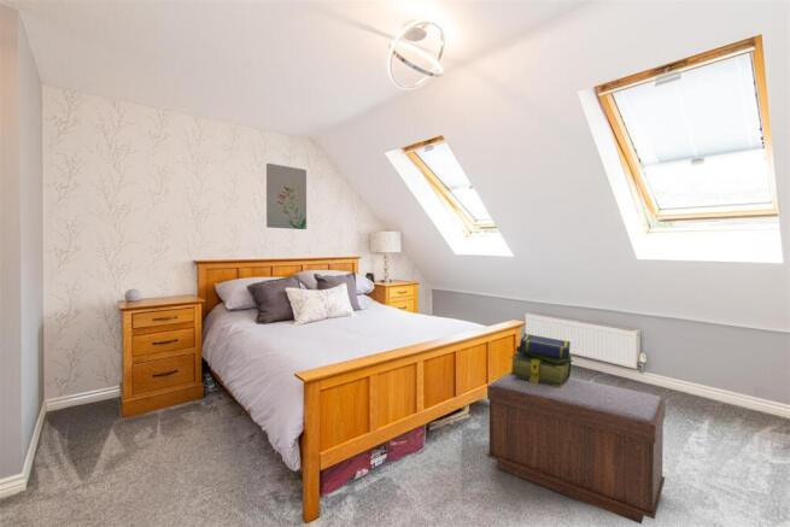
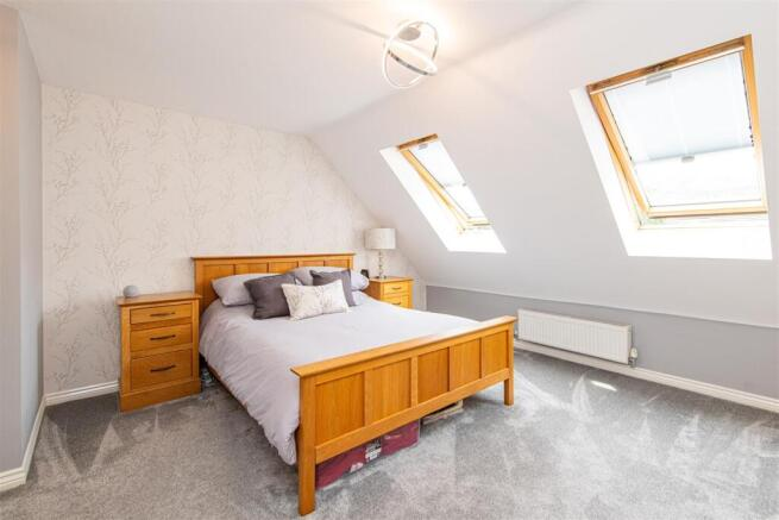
- bench [486,370,667,526]
- stack of books [509,333,575,387]
- wall art [265,162,308,230]
